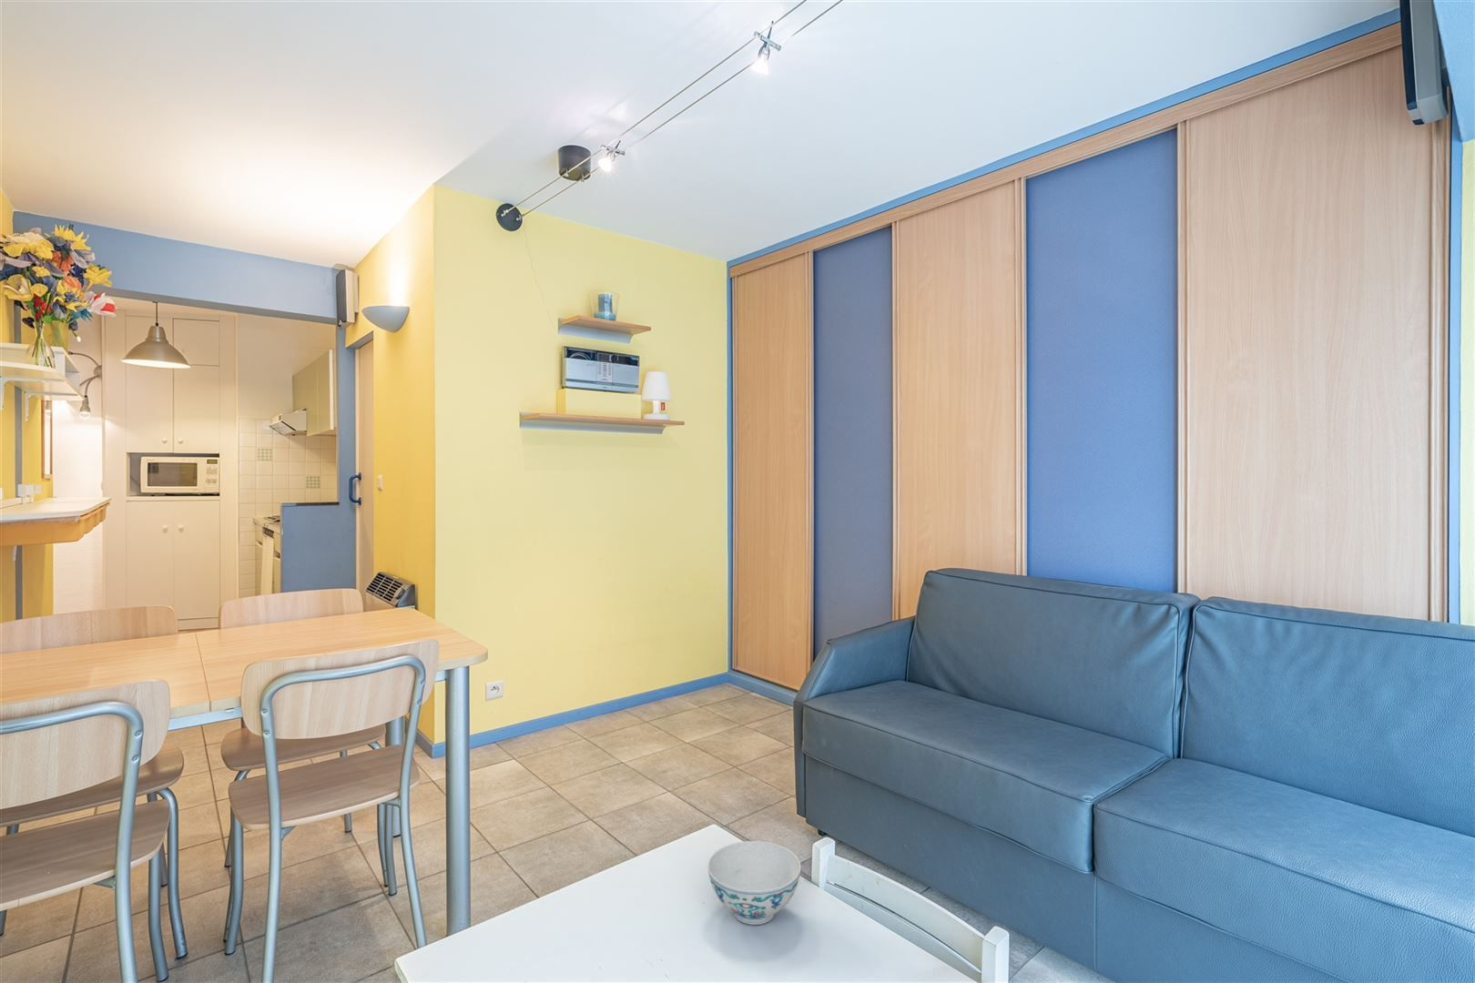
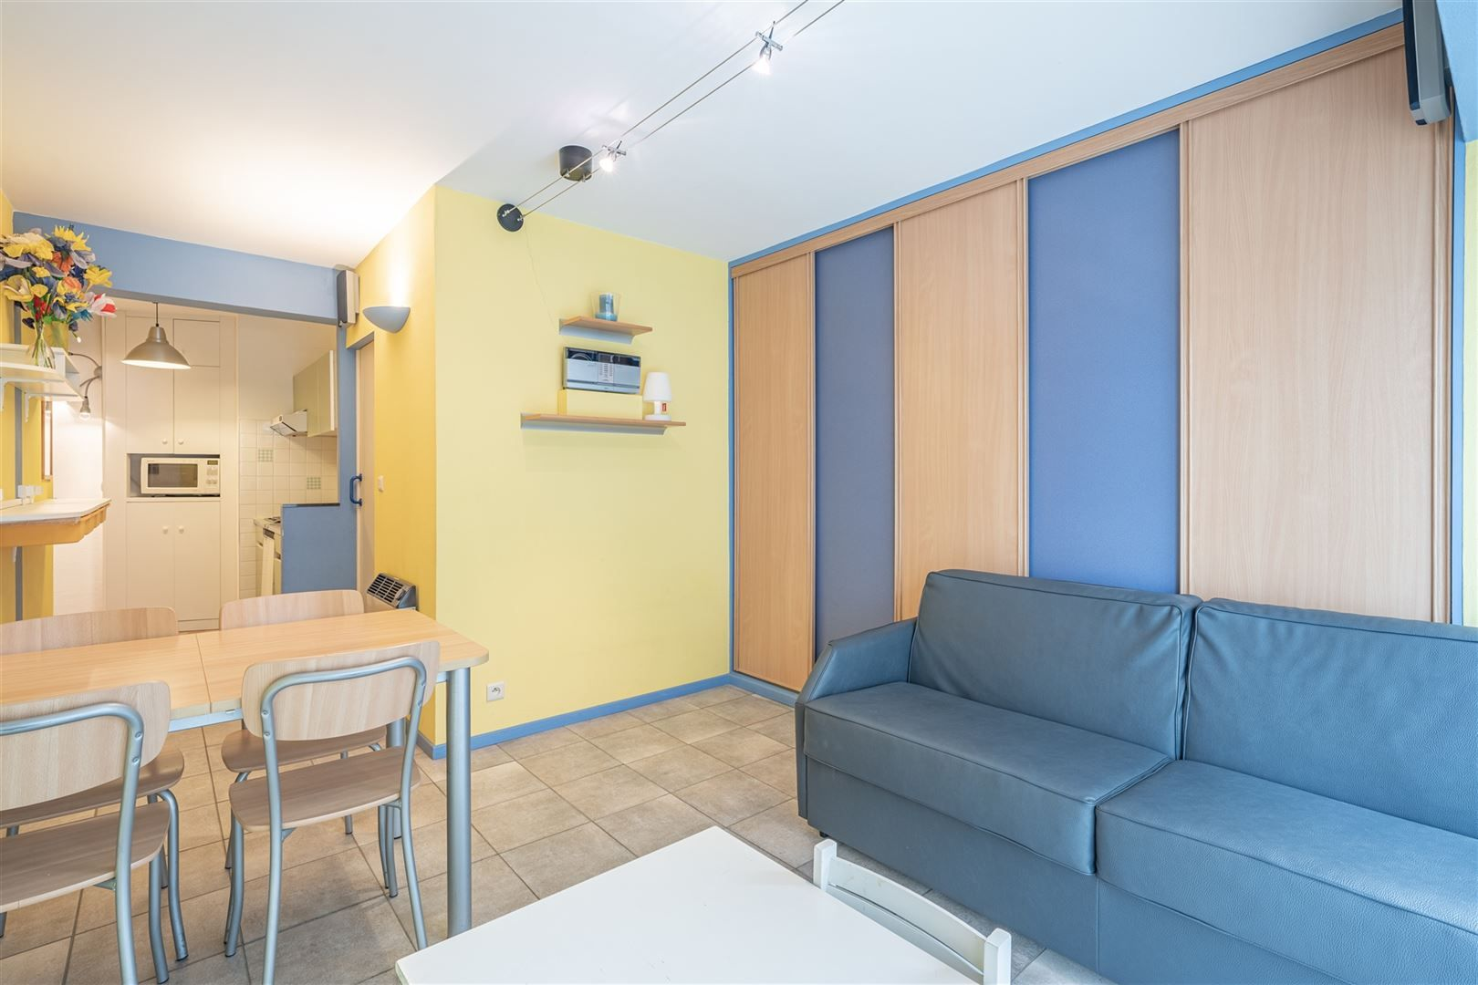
- chinaware [707,840,802,926]
